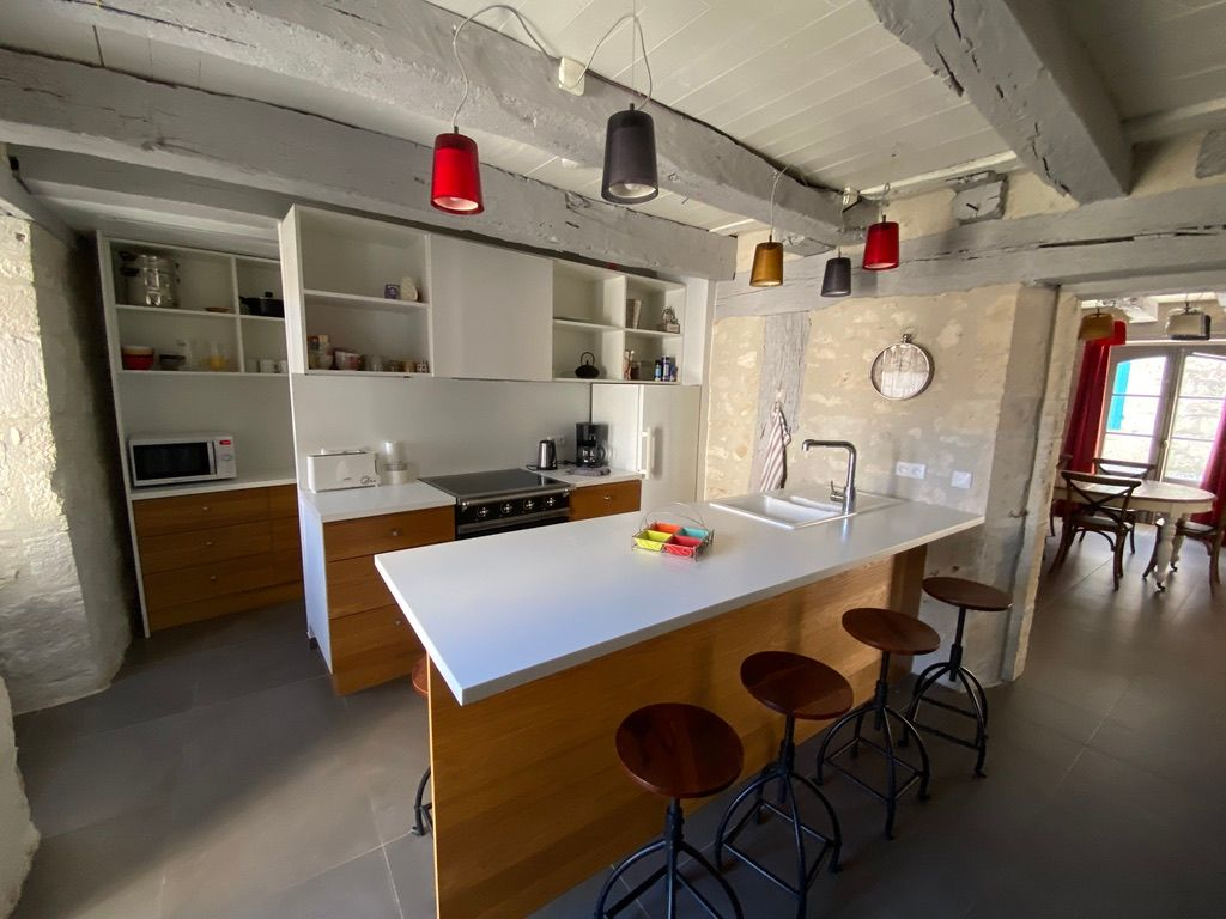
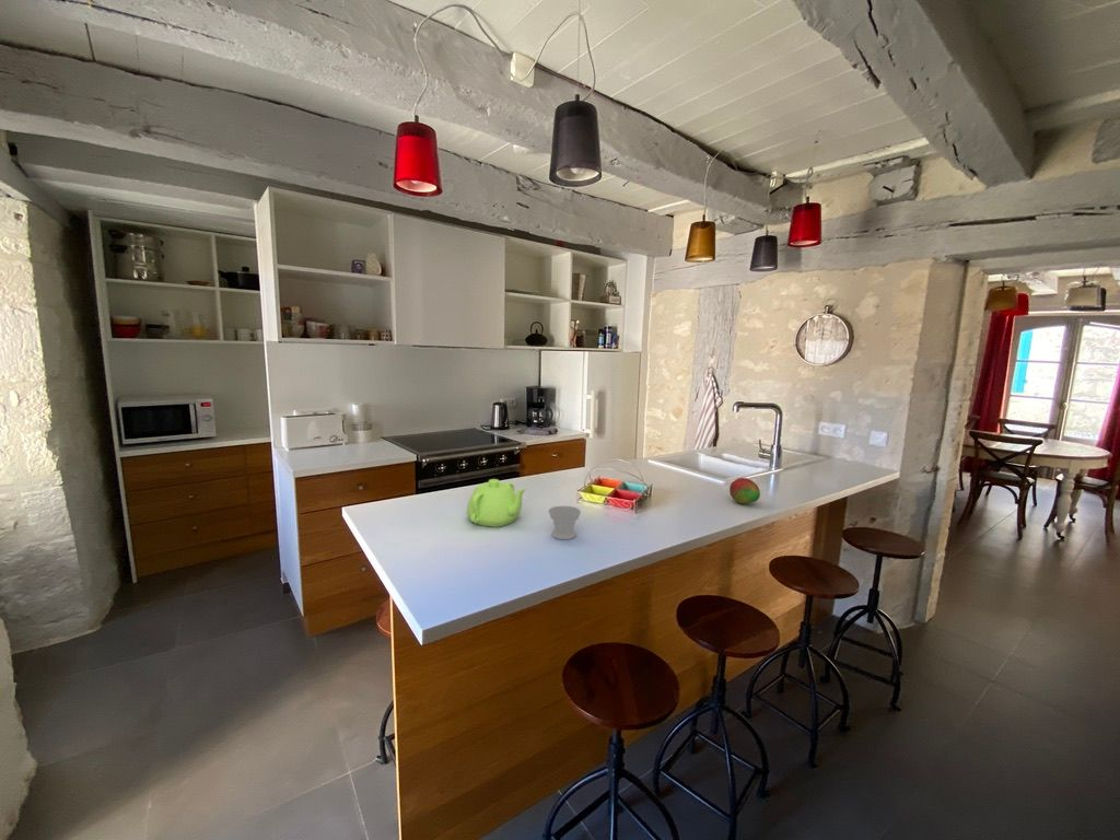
+ teapot [466,478,527,528]
+ fruit [728,477,761,504]
+ cup [547,505,582,540]
